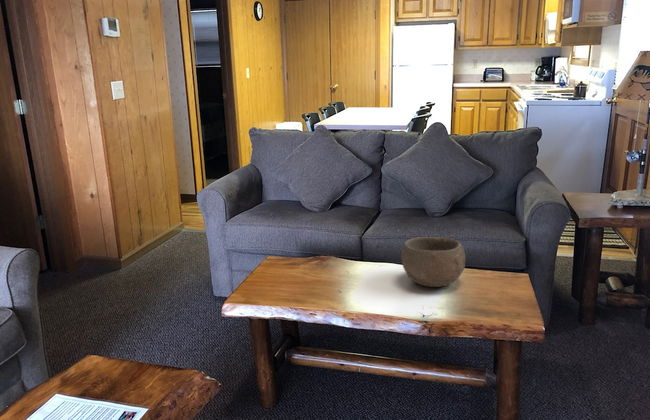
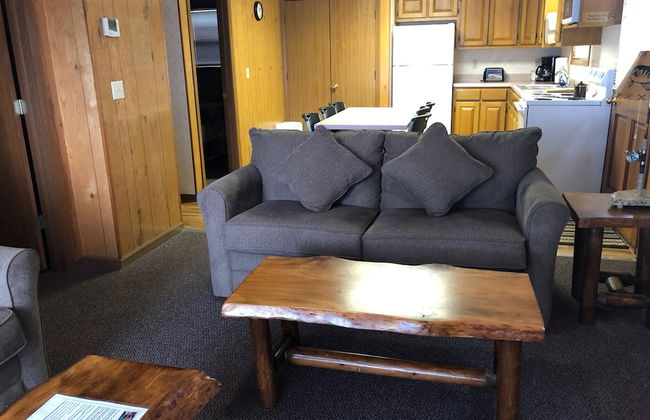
- bowl [400,236,466,288]
